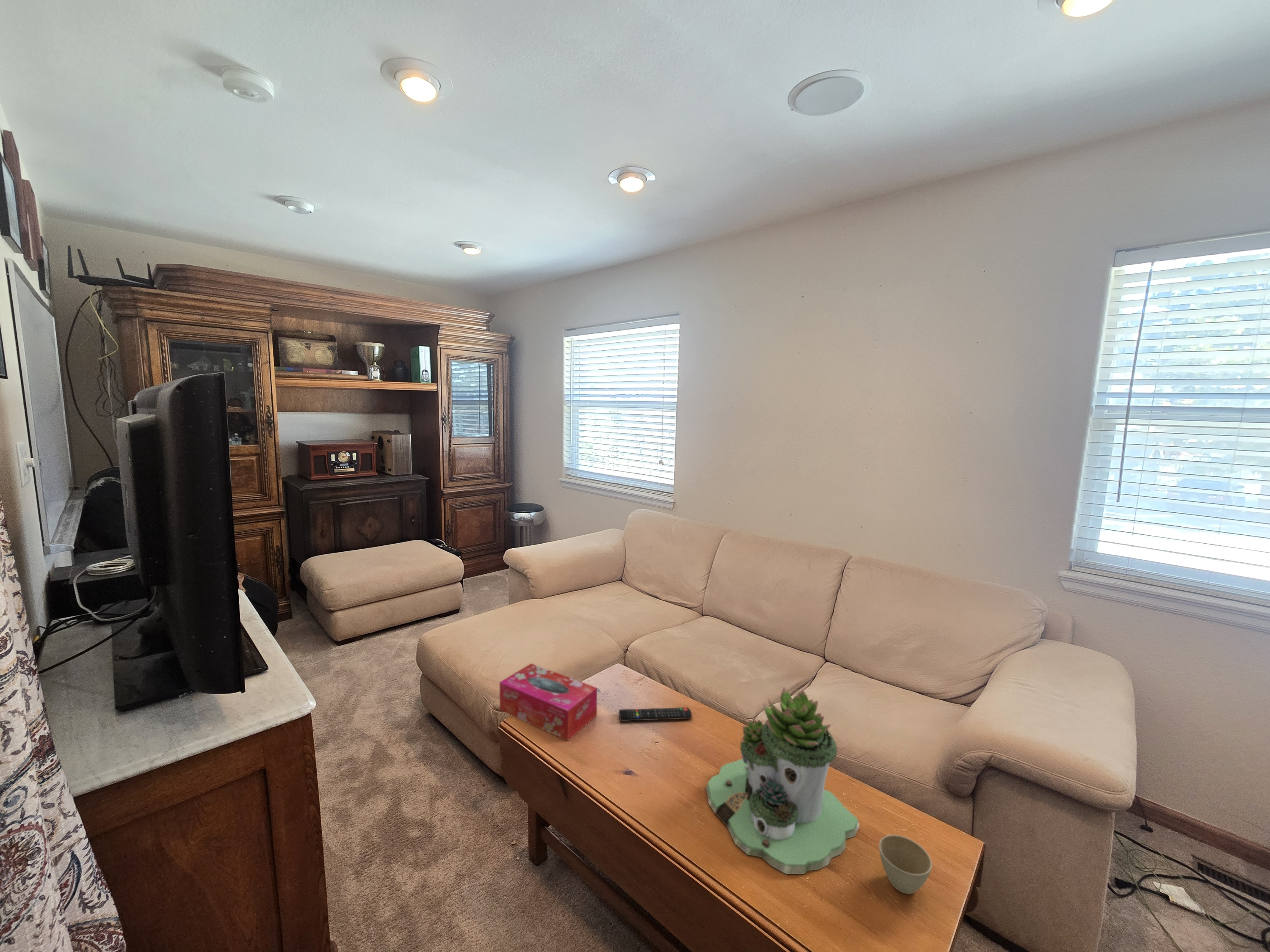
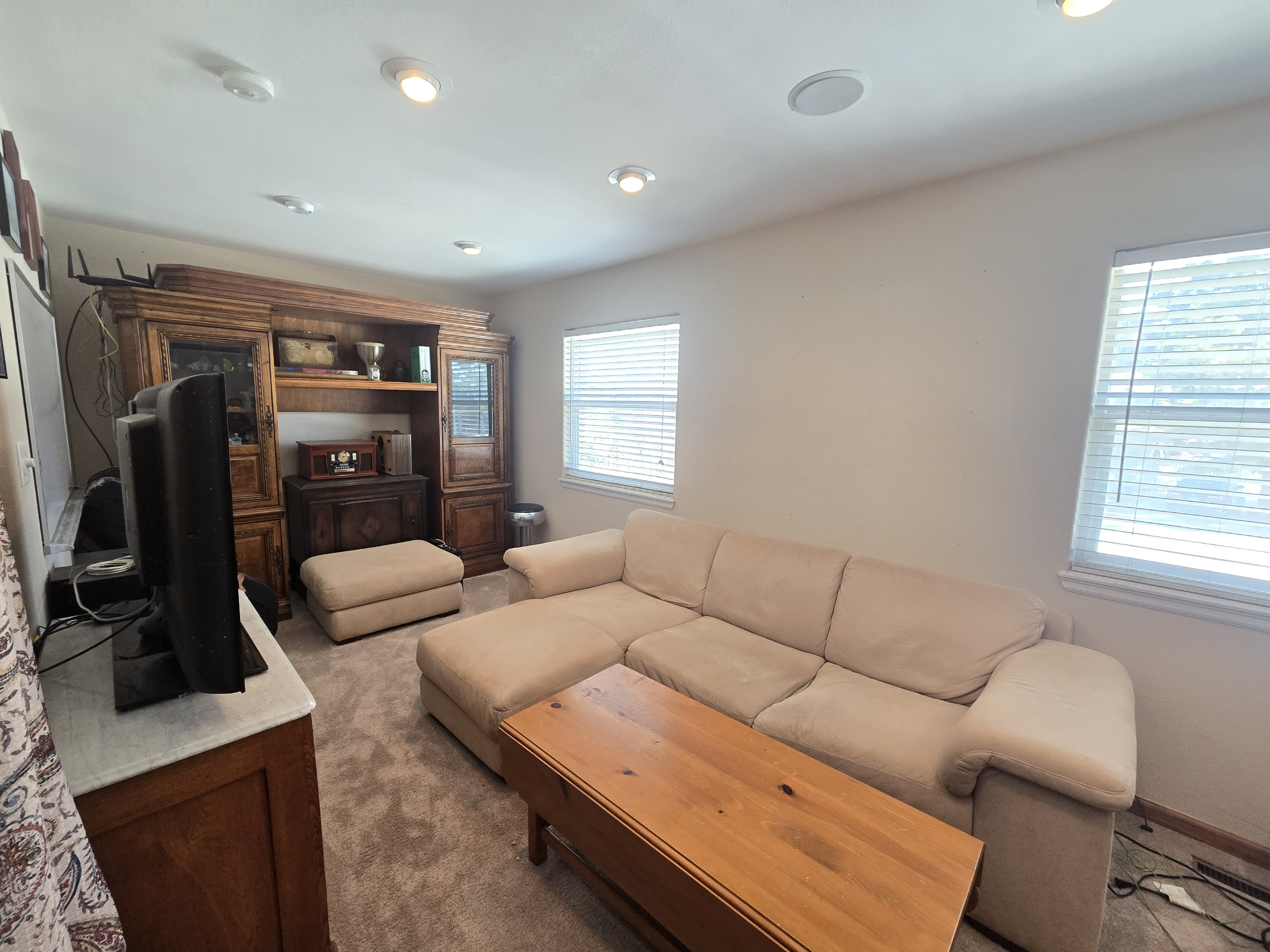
- succulent planter [705,687,860,875]
- tissue box [499,663,598,741]
- flower pot [879,834,933,894]
- remote control [618,707,692,721]
